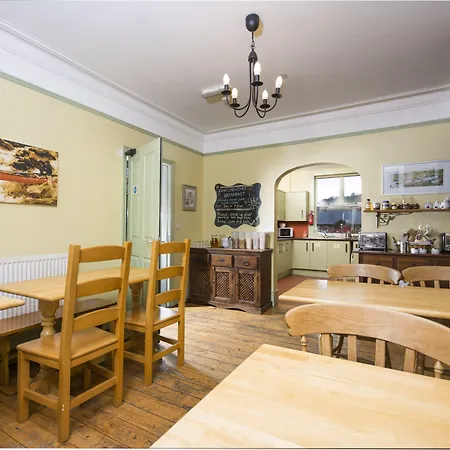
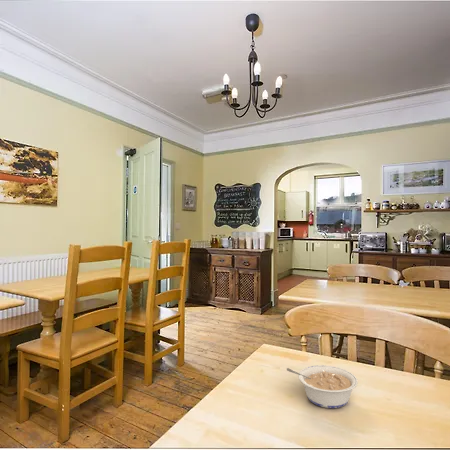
+ legume [286,365,359,409]
